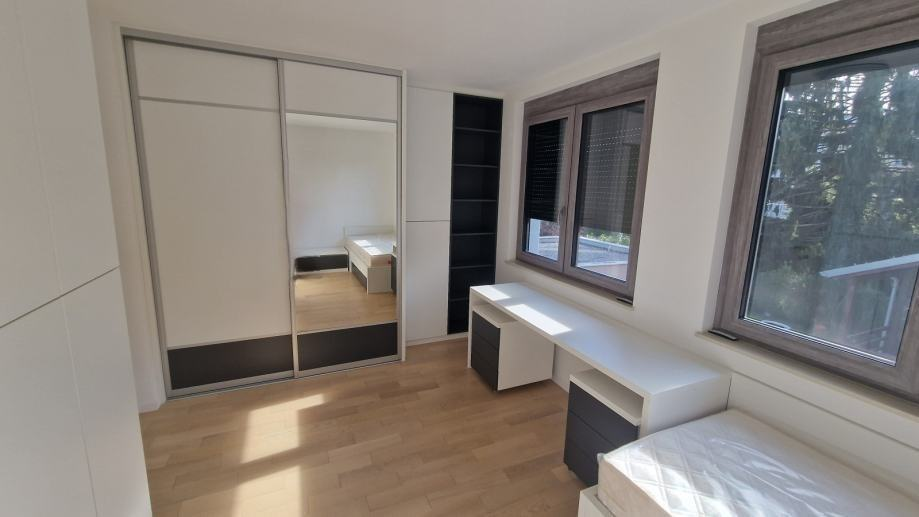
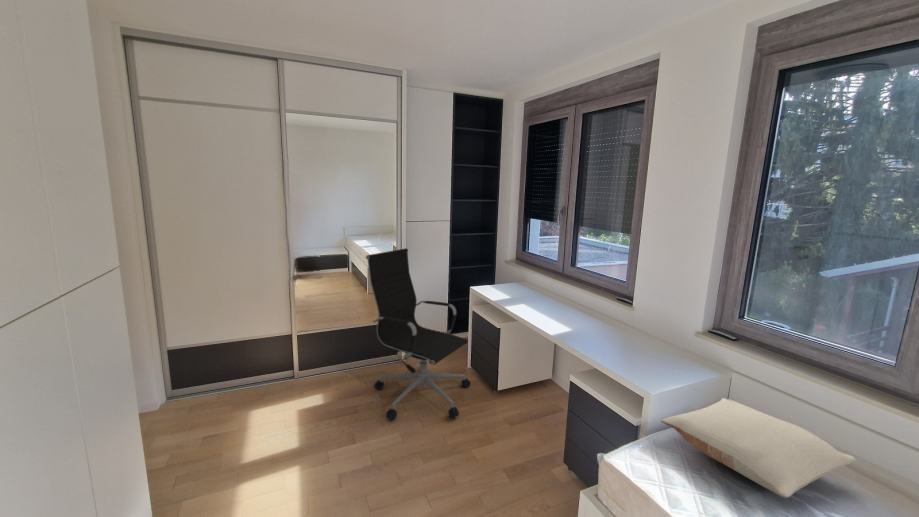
+ office chair [365,247,472,421]
+ pillow [660,397,856,499]
